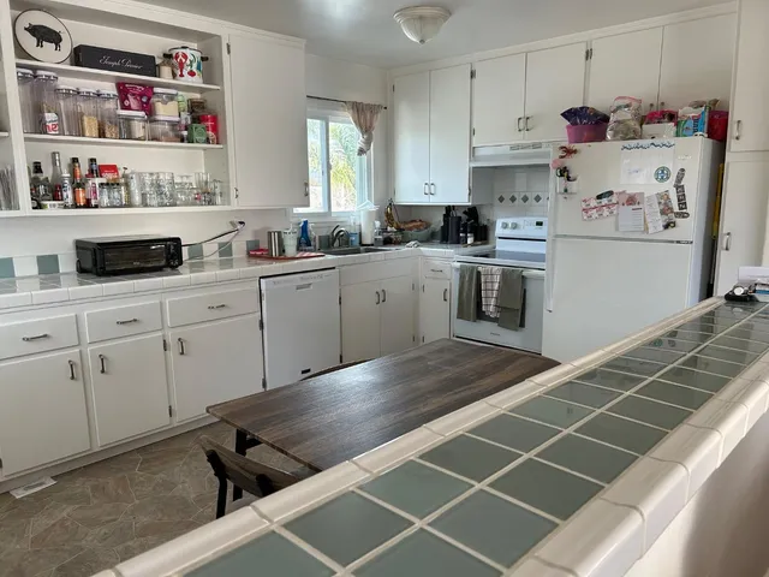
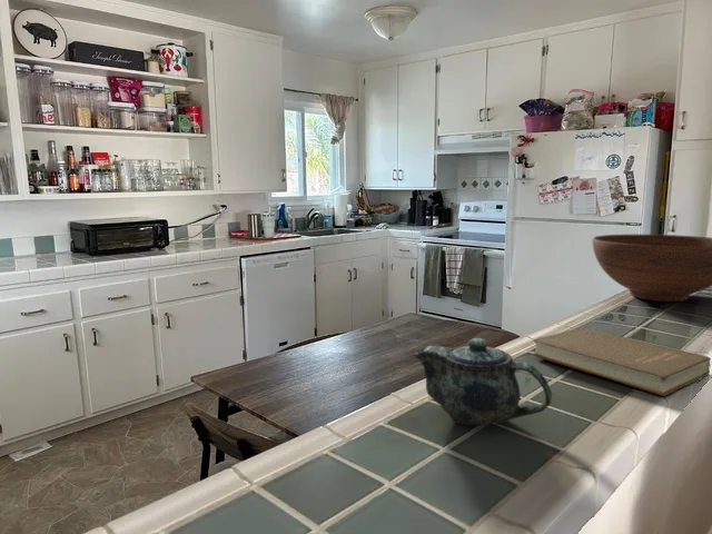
+ fruit bowl [591,234,712,303]
+ chinaware [413,337,553,426]
+ book [532,326,712,397]
